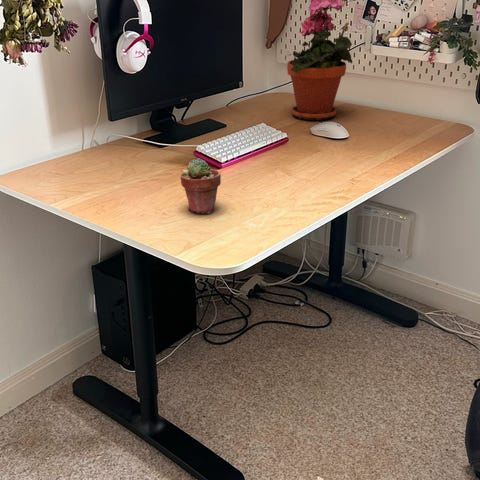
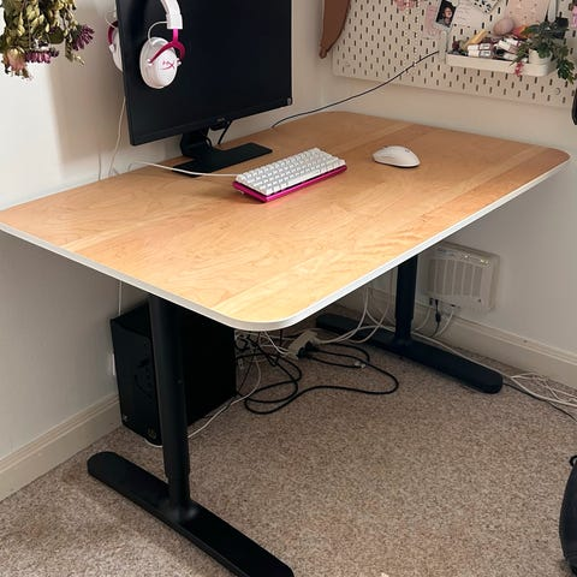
- potted plant [286,0,354,121]
- potted succulent [180,158,222,215]
